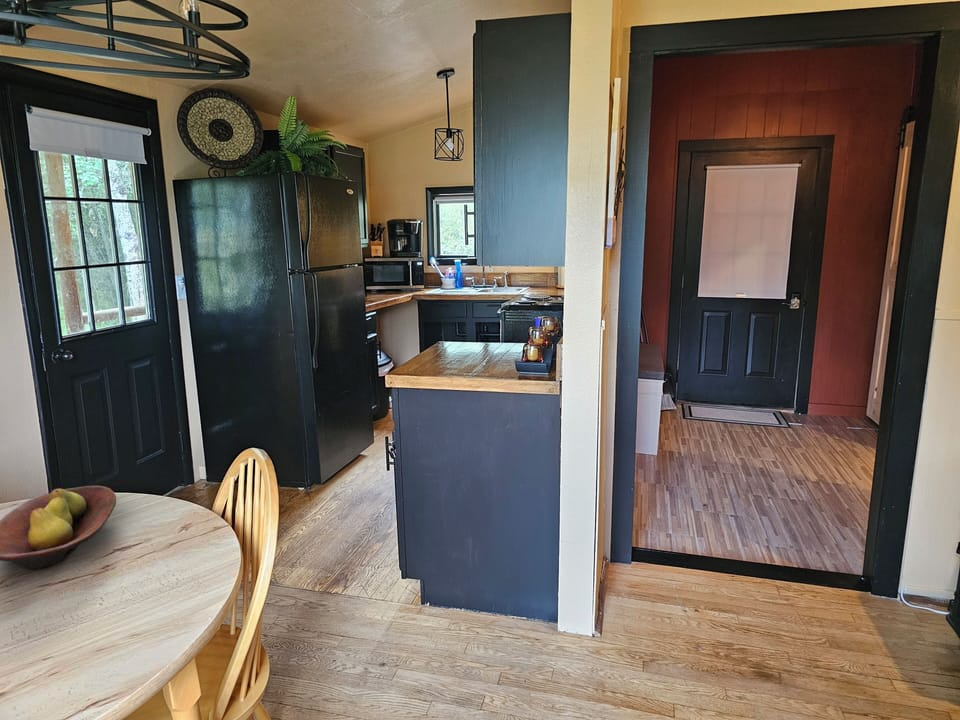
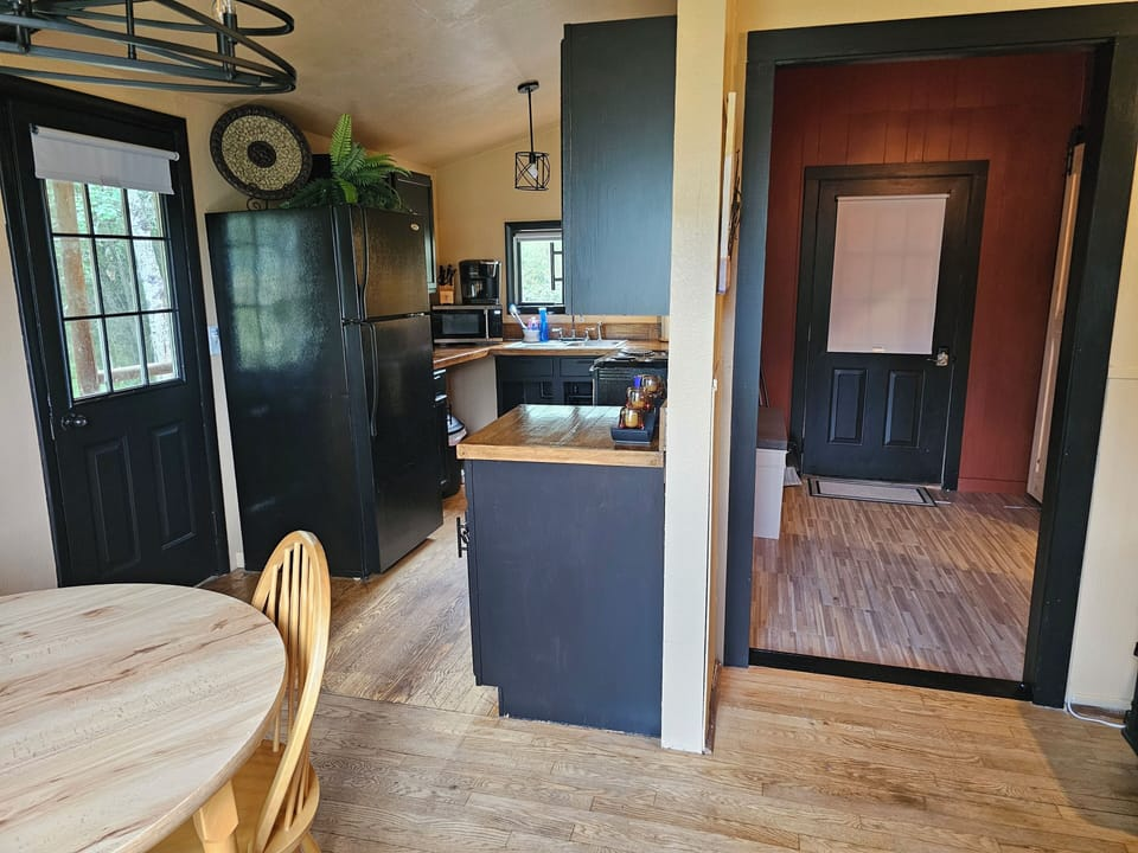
- fruit bowl [0,485,117,570]
